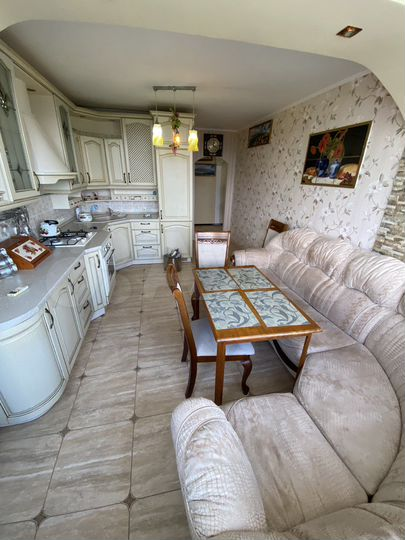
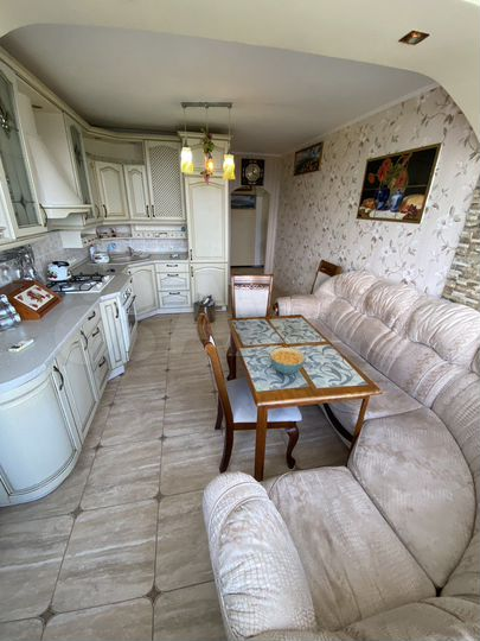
+ cereal bowl [269,347,307,375]
